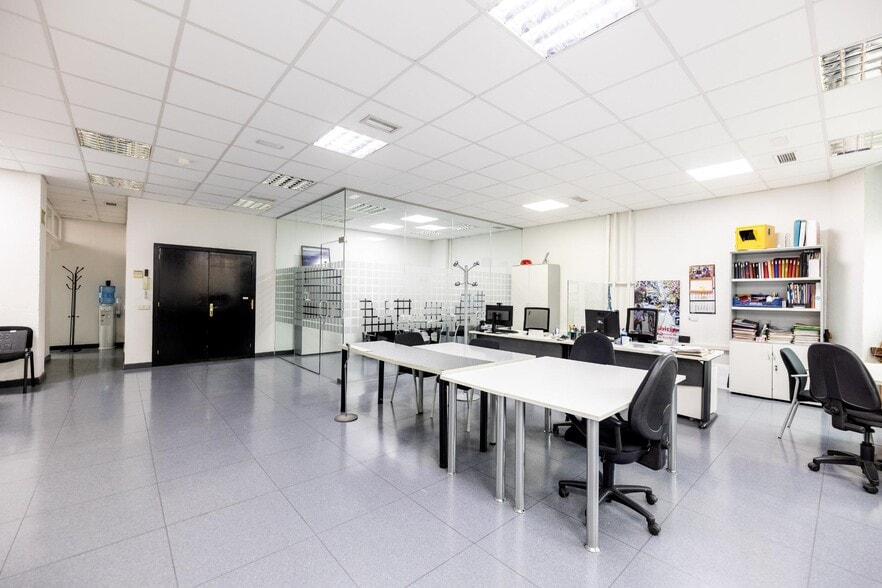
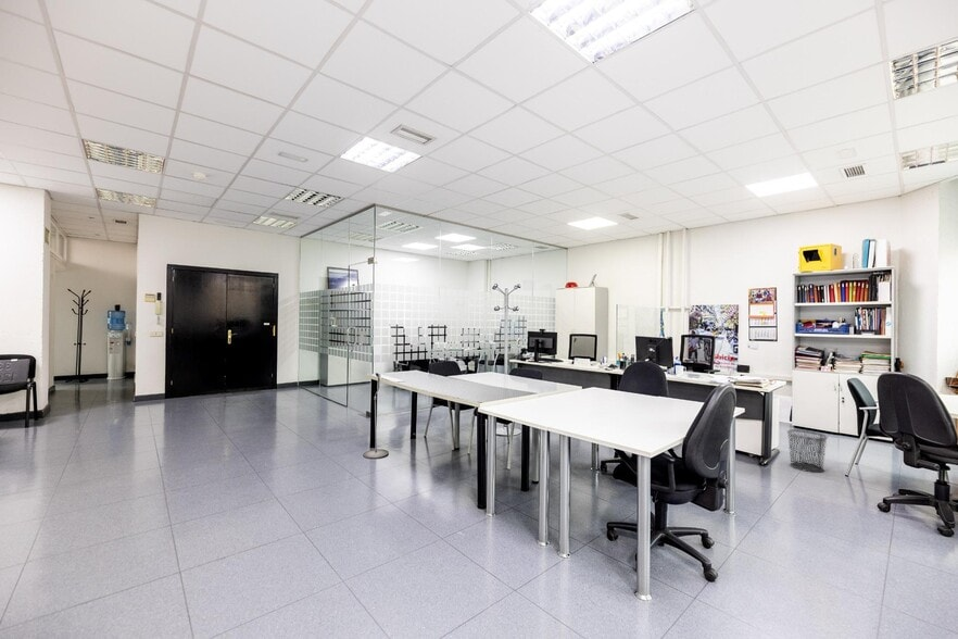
+ waste bin [786,428,829,474]
